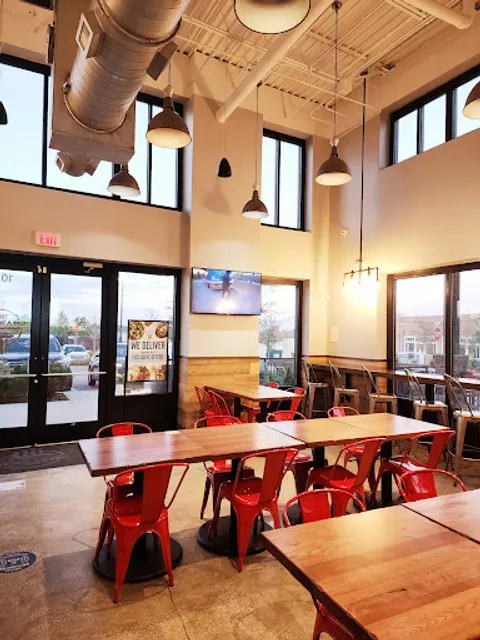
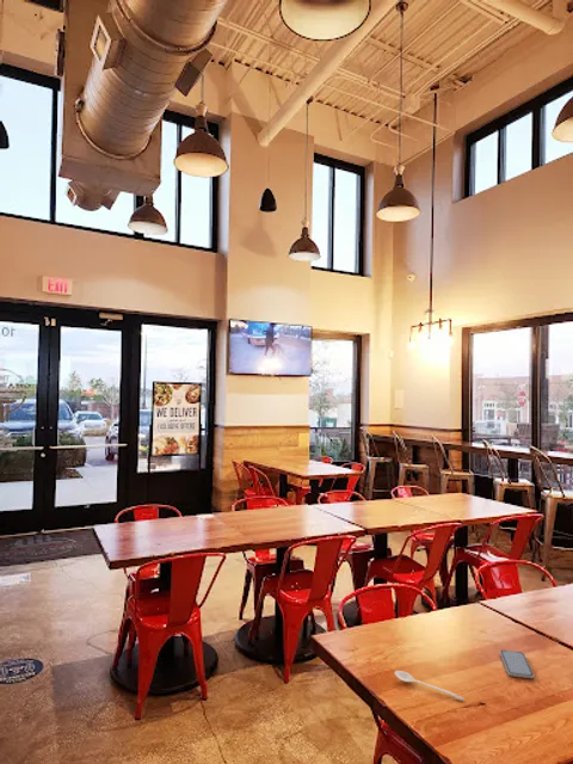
+ stirrer [394,670,464,702]
+ smartphone [499,648,535,679]
